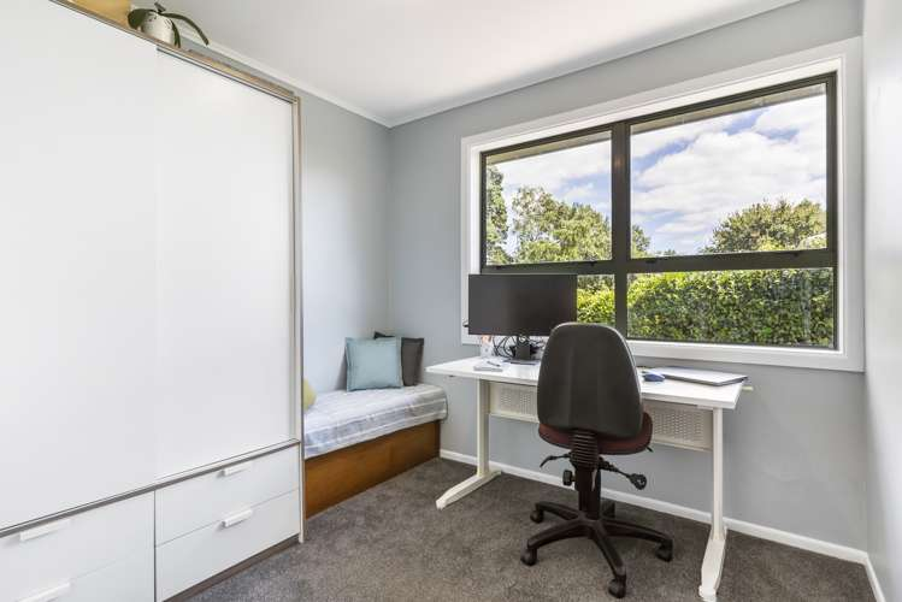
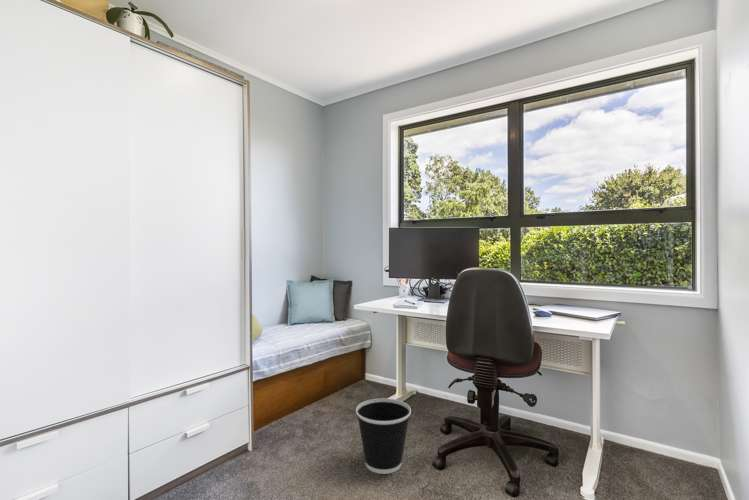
+ wastebasket [355,397,412,475]
